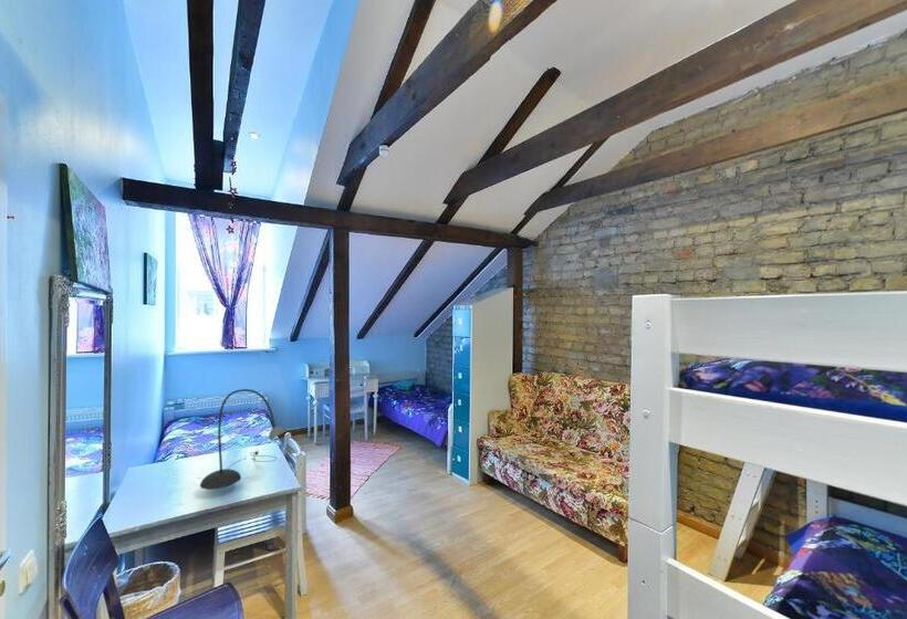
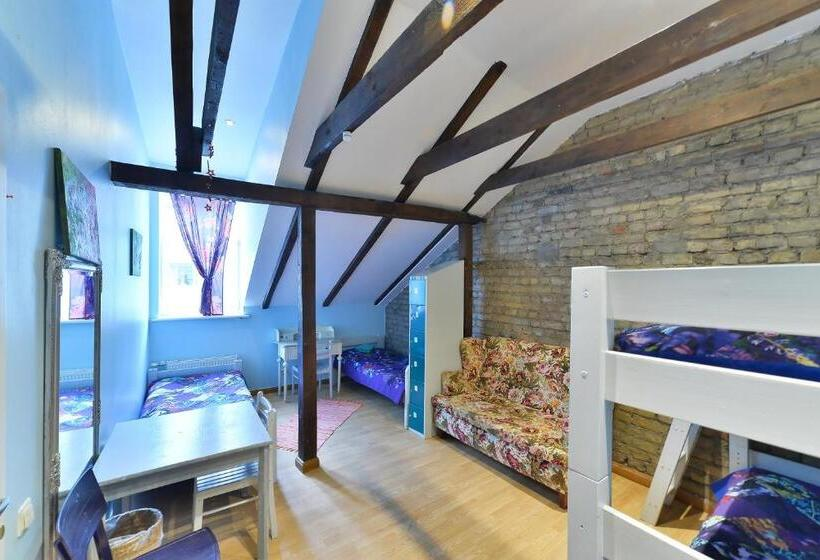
- desk lamp [199,388,286,491]
